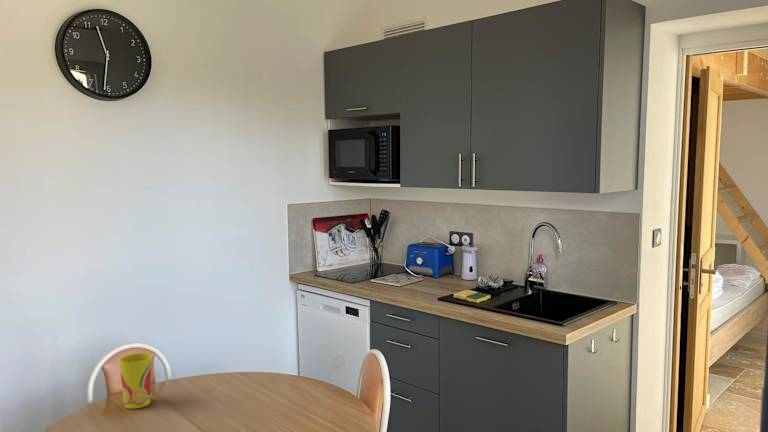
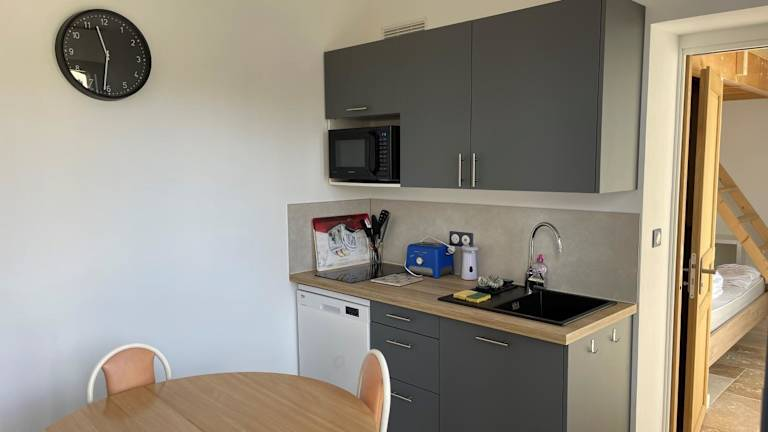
- cup [118,352,153,410]
